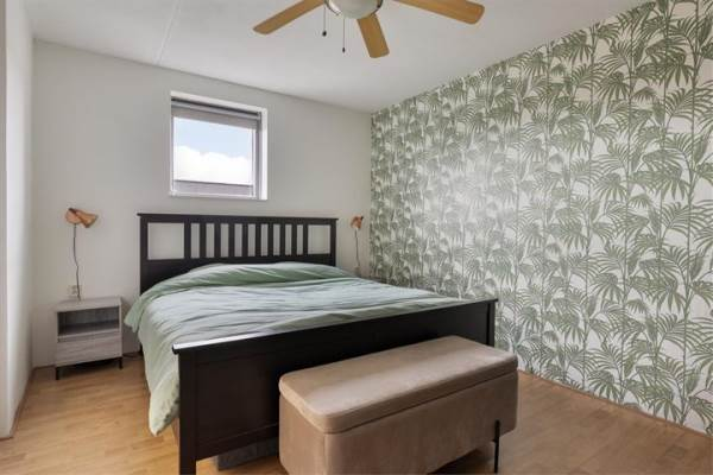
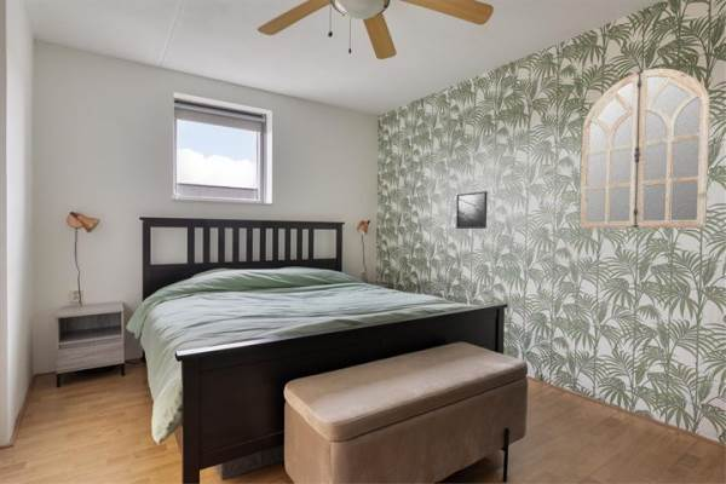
+ home mirror [580,68,711,230]
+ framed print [455,190,489,230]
